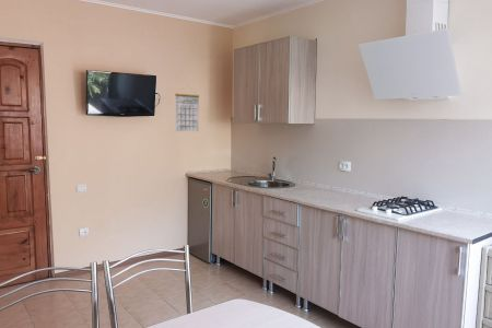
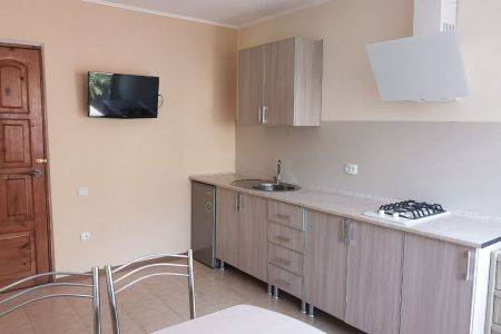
- calendar [174,86,200,132]
